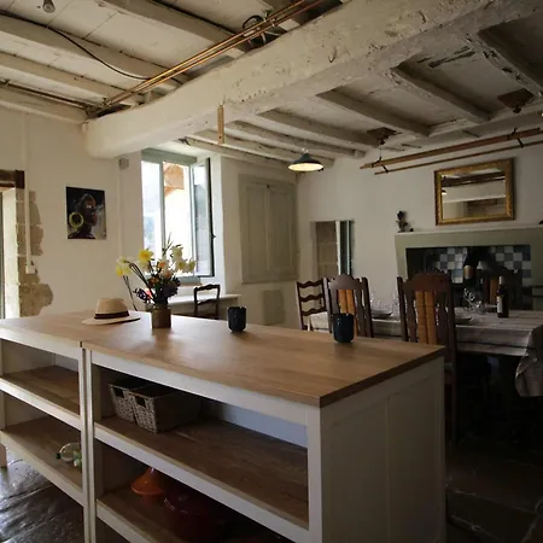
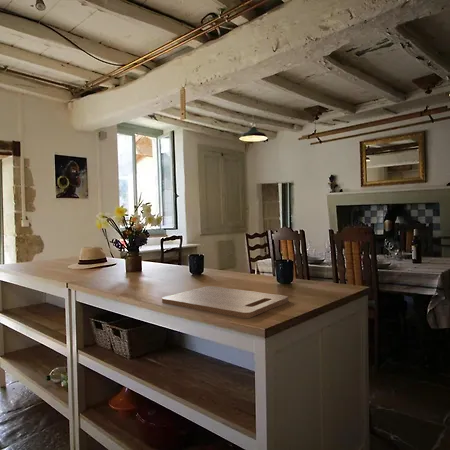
+ cutting board [161,285,289,319]
